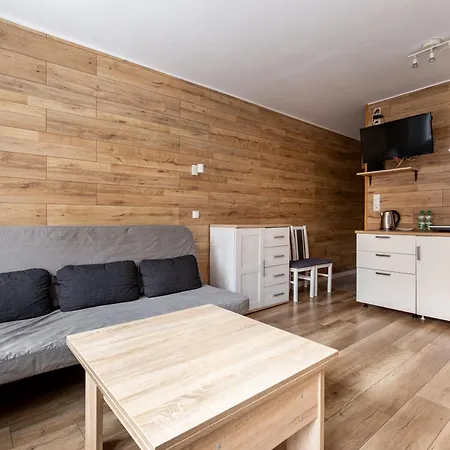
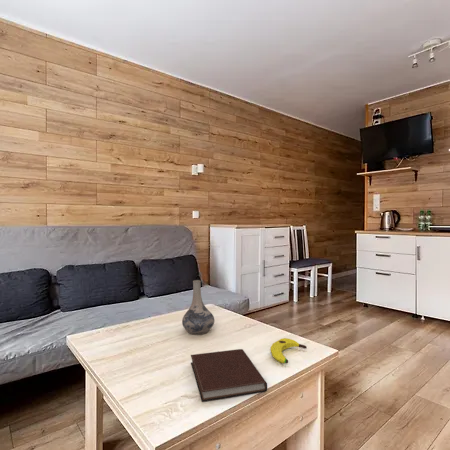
+ banana [269,337,307,364]
+ notebook [190,348,268,403]
+ decorative vase [181,279,215,335]
